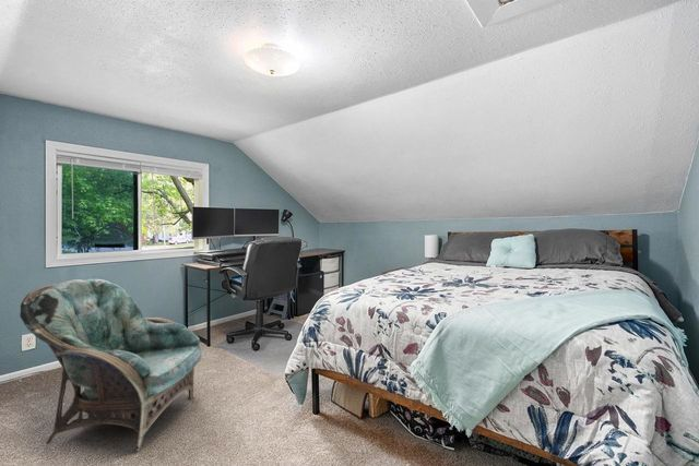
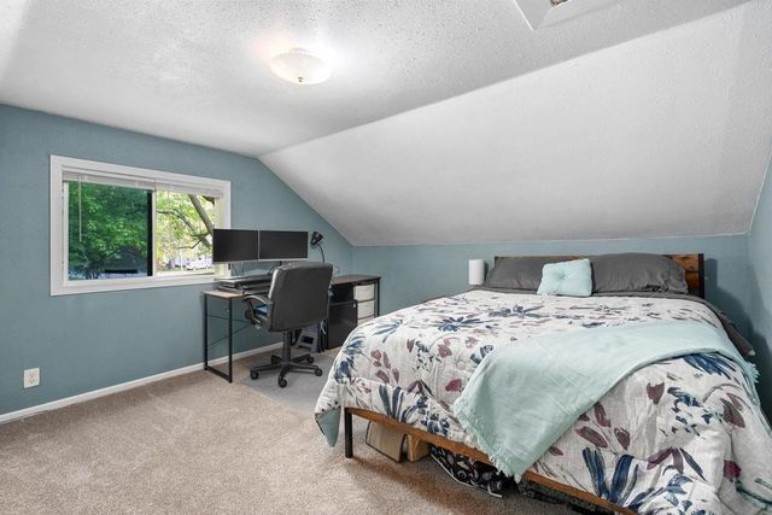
- armchair [19,278,203,453]
